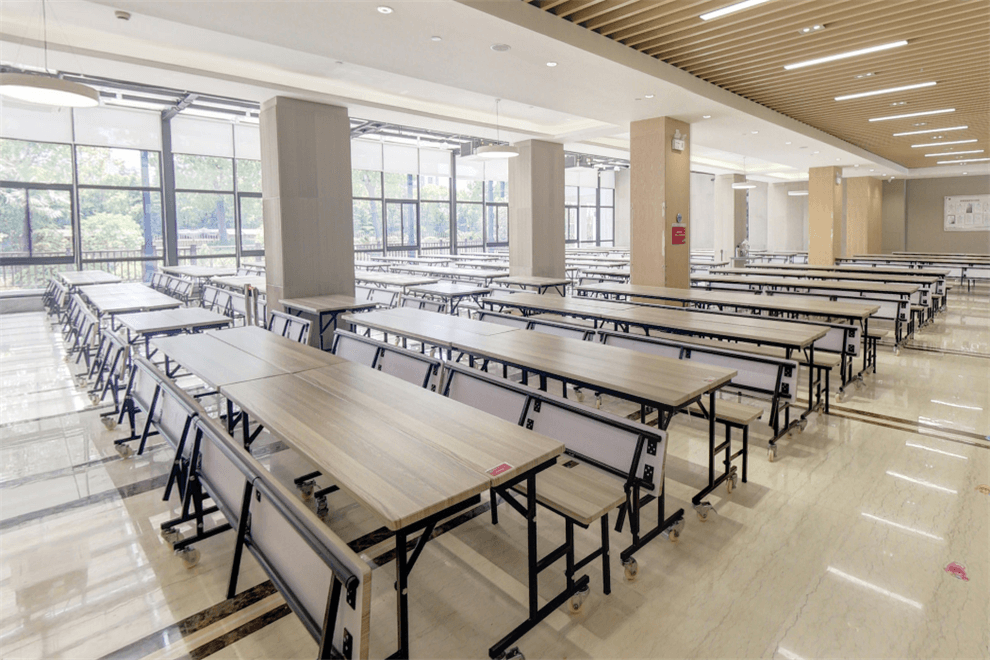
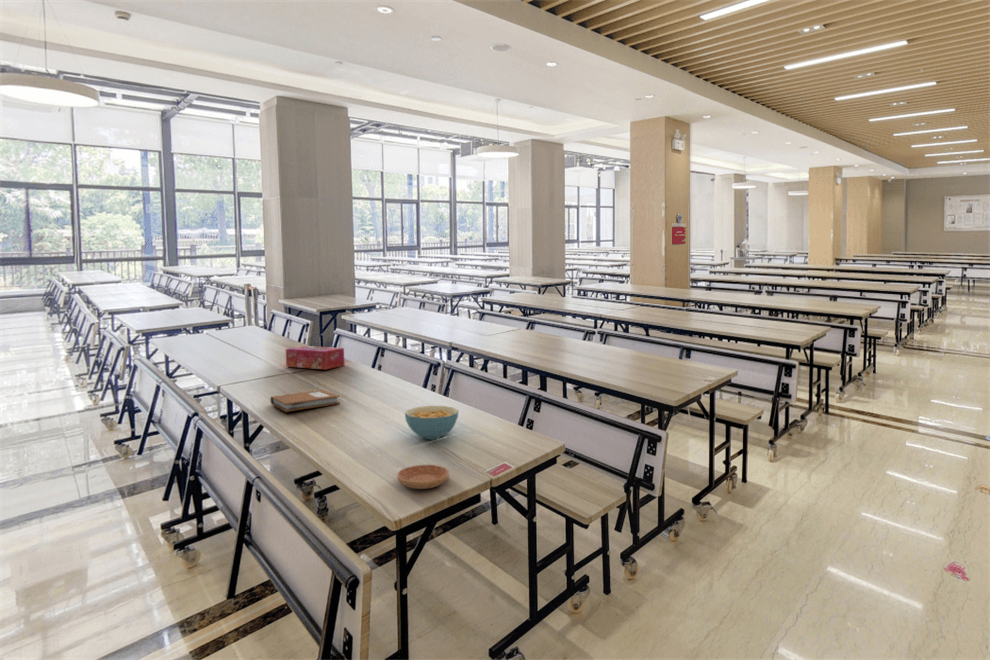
+ tissue box [285,345,345,371]
+ cereal bowl [404,405,460,440]
+ saucer [396,464,450,490]
+ notebook [269,389,341,413]
